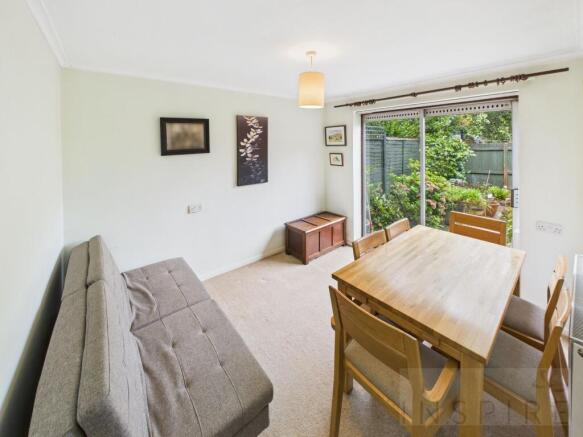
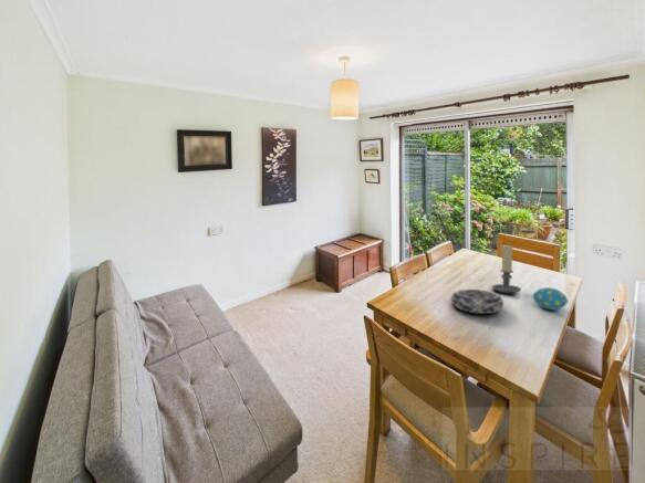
+ candle holder [491,244,522,294]
+ decorative egg [532,286,569,311]
+ decorative bowl [450,288,504,315]
